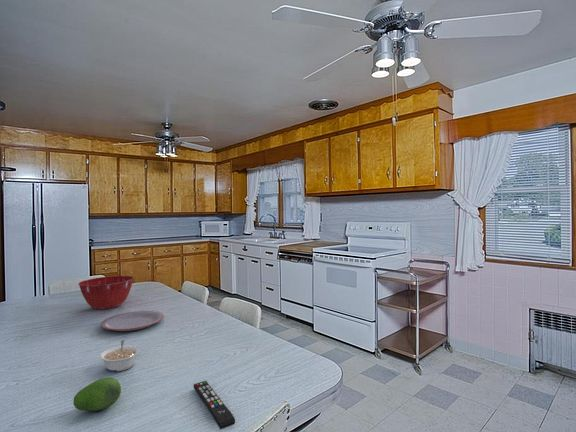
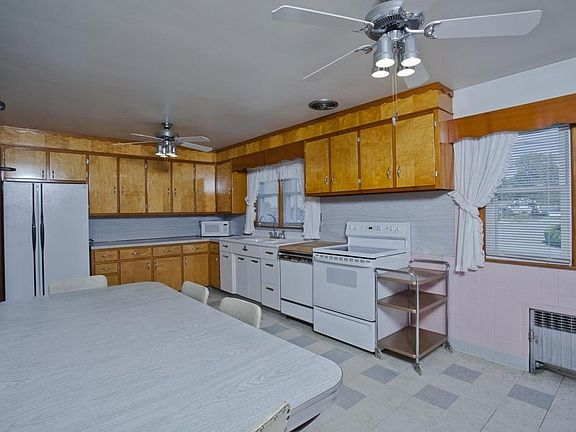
- plate [100,310,165,332]
- remote control [193,380,236,430]
- mixing bowl [77,275,135,310]
- fruit [73,376,122,412]
- legume [99,339,140,373]
